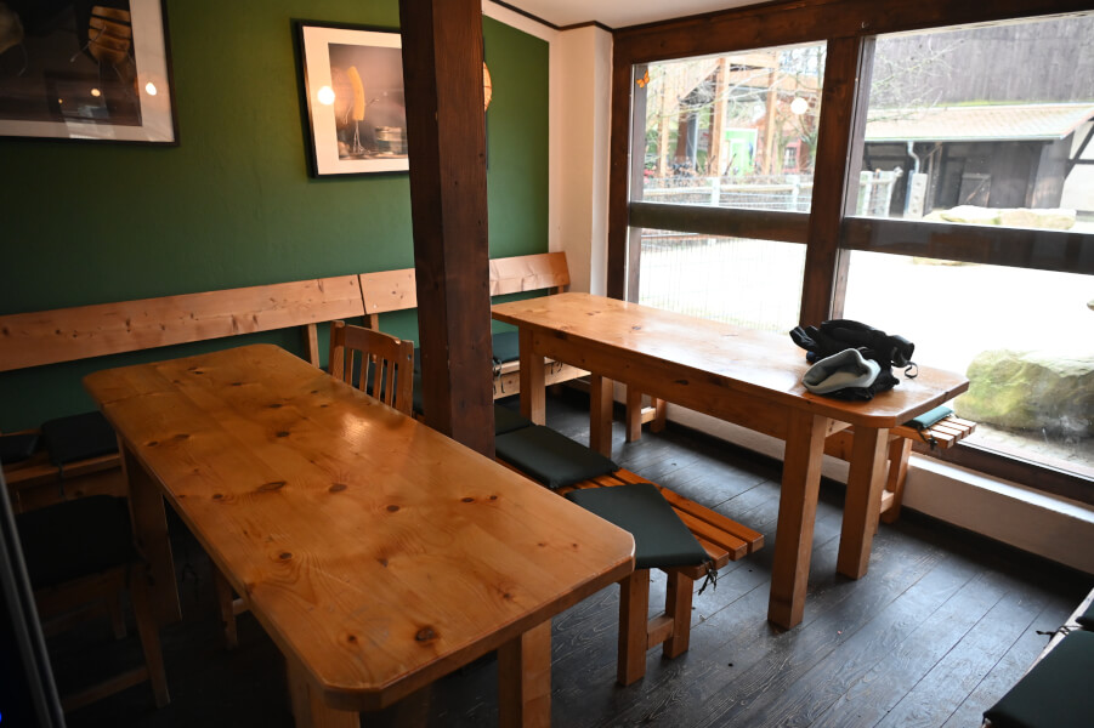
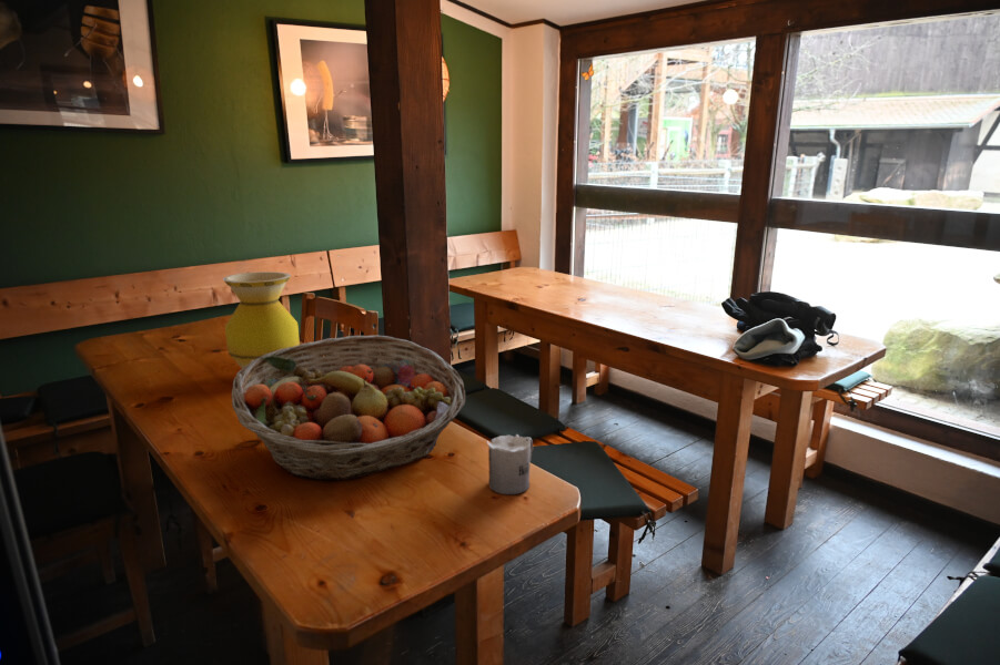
+ mug [486,433,534,495]
+ fruit basket [231,335,466,481]
+ vase [222,270,301,369]
